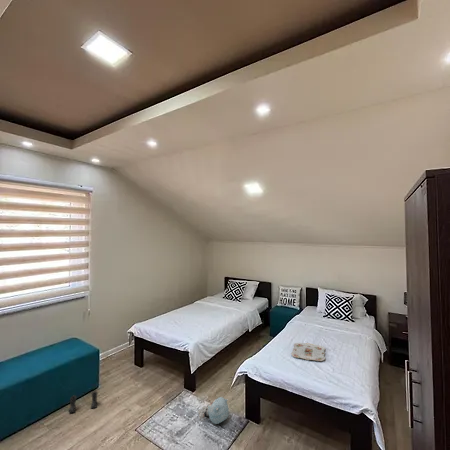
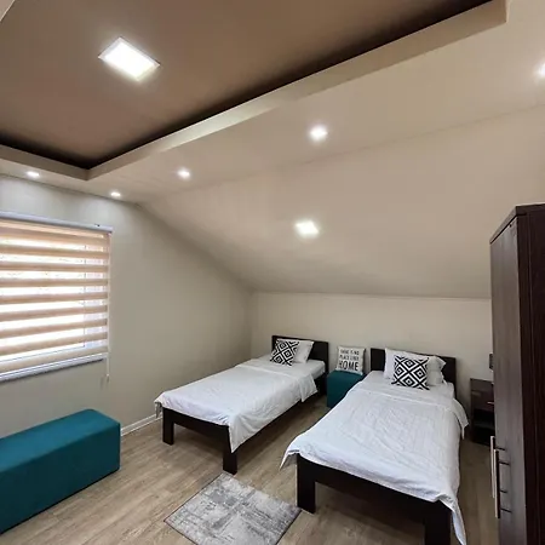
- boots [68,390,98,415]
- plush toy [197,396,230,425]
- serving tray [290,342,326,362]
